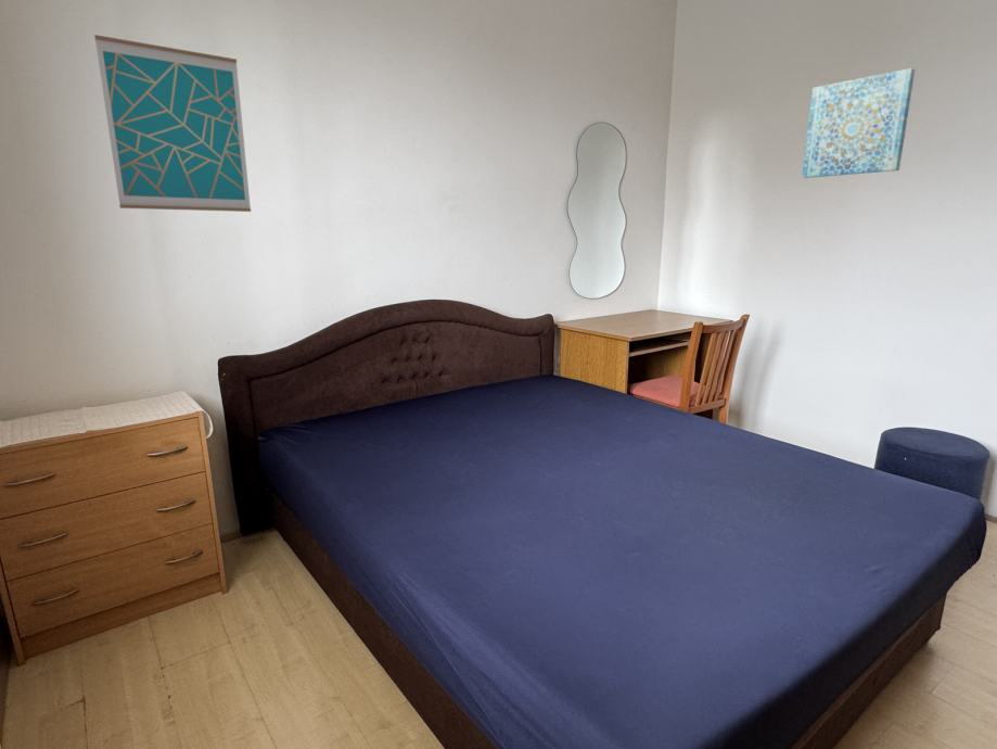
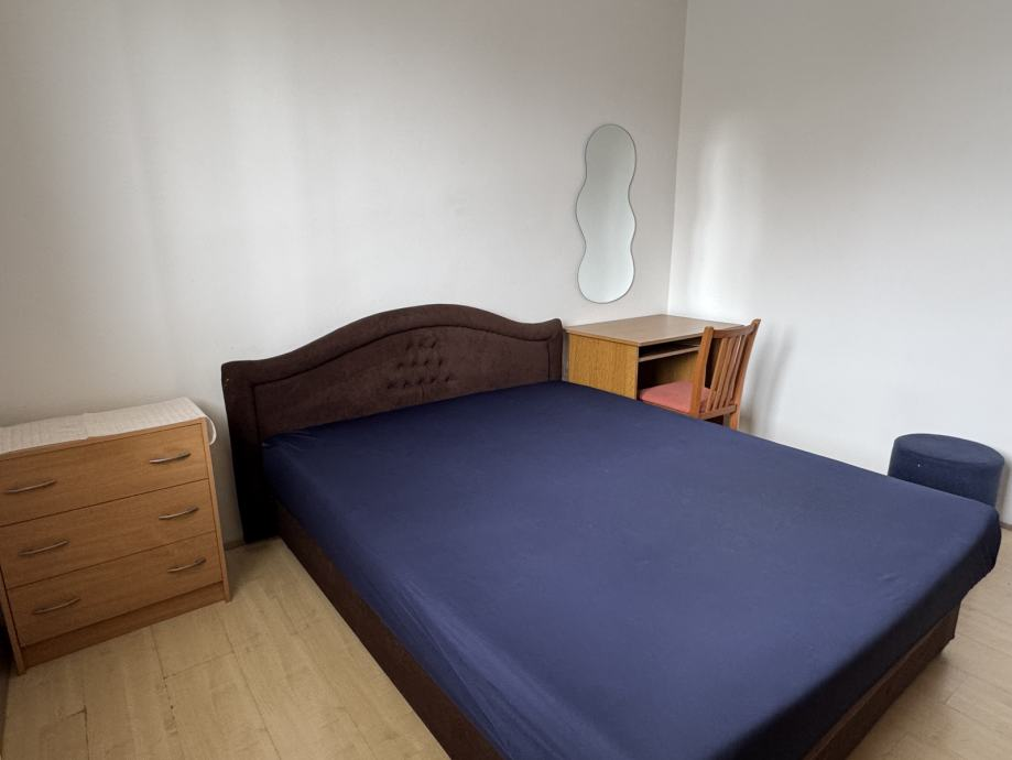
- wall art [801,67,916,179]
- wall art [93,34,252,213]
